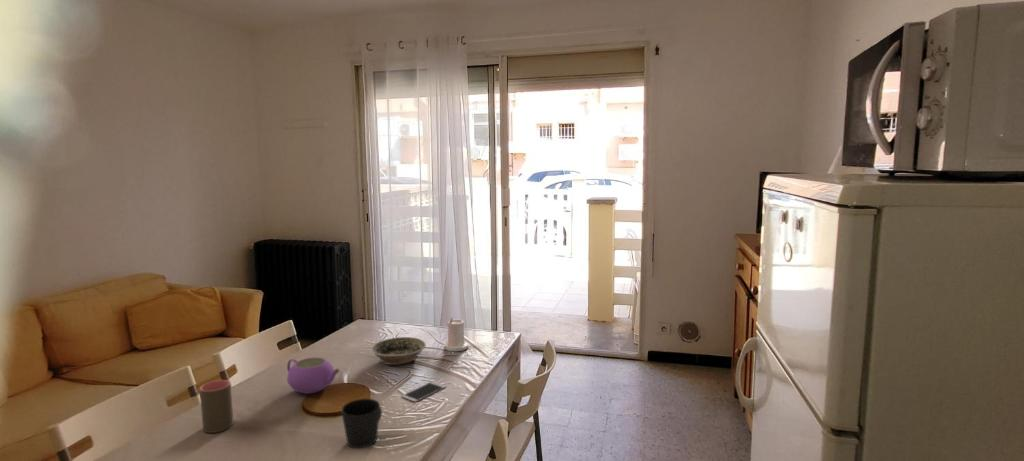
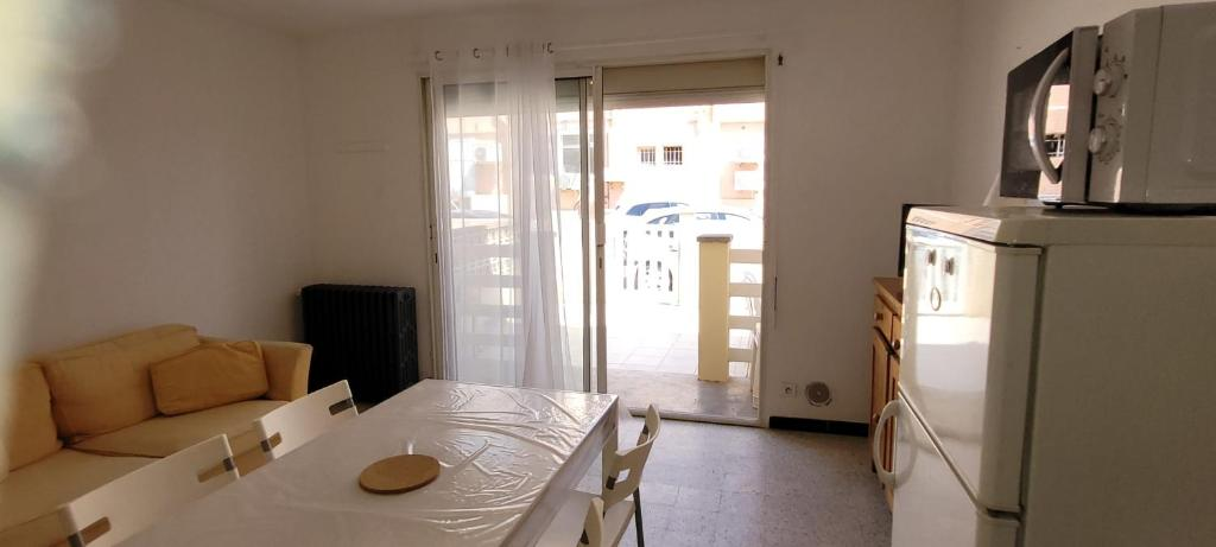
- smartphone [401,381,447,402]
- teapot [286,356,341,395]
- candle [444,317,469,352]
- cup [199,379,235,434]
- bowl [370,336,427,366]
- cup [341,398,383,449]
